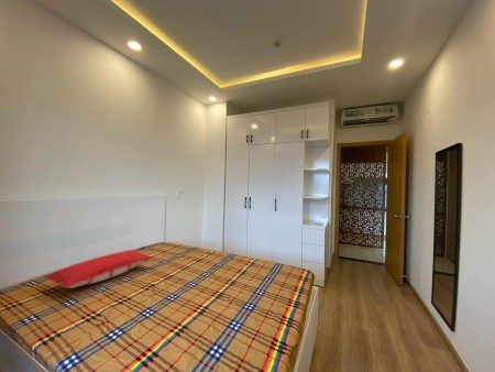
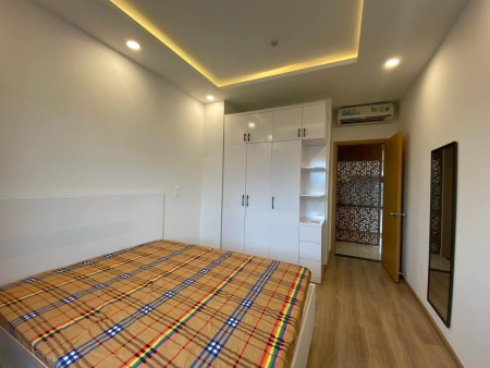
- pillow [42,249,155,289]
